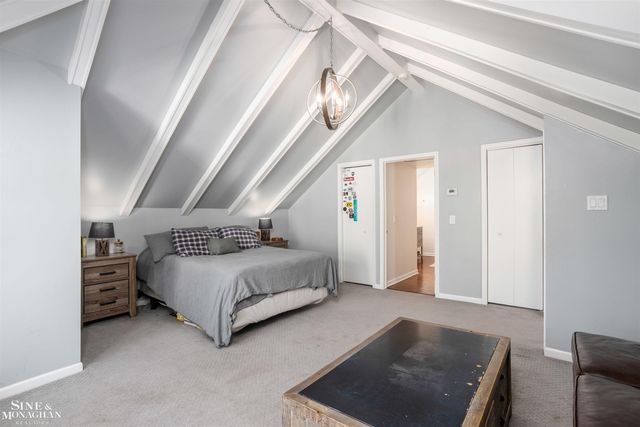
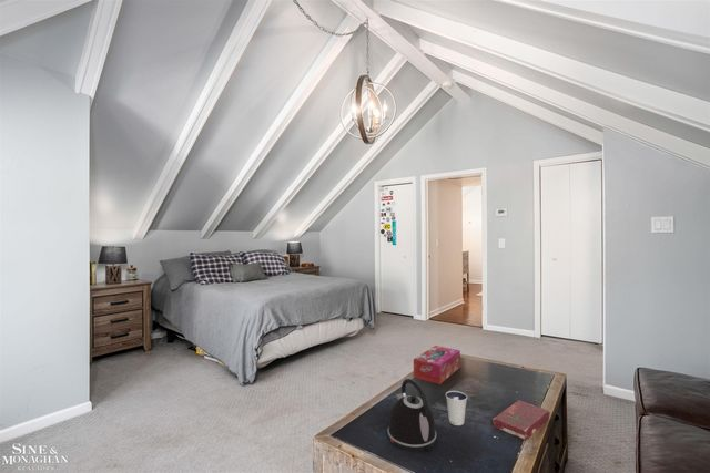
+ book [491,399,551,441]
+ dixie cup [445,390,468,426]
+ tissue box [413,345,462,385]
+ kettle [386,378,437,452]
